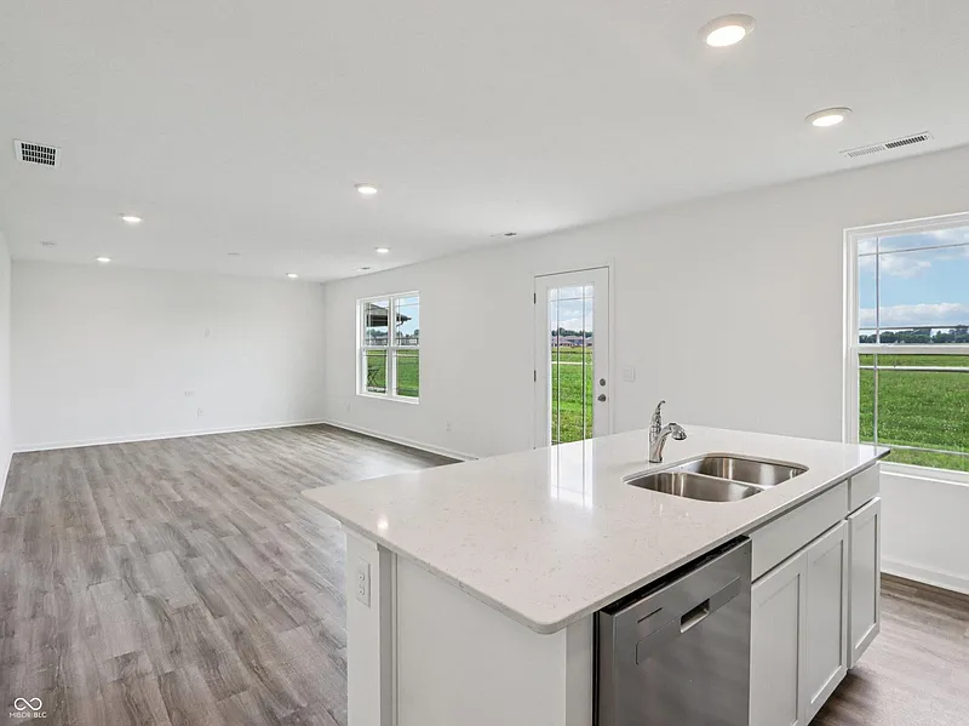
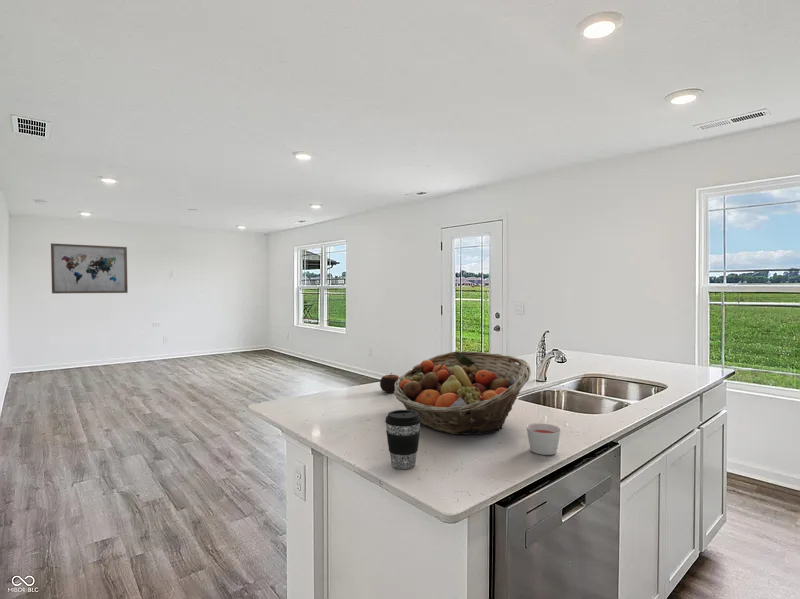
+ wall art [50,242,129,294]
+ candle [526,422,562,456]
+ apple [379,372,400,394]
+ fruit basket [393,350,532,435]
+ coffee cup [384,409,421,470]
